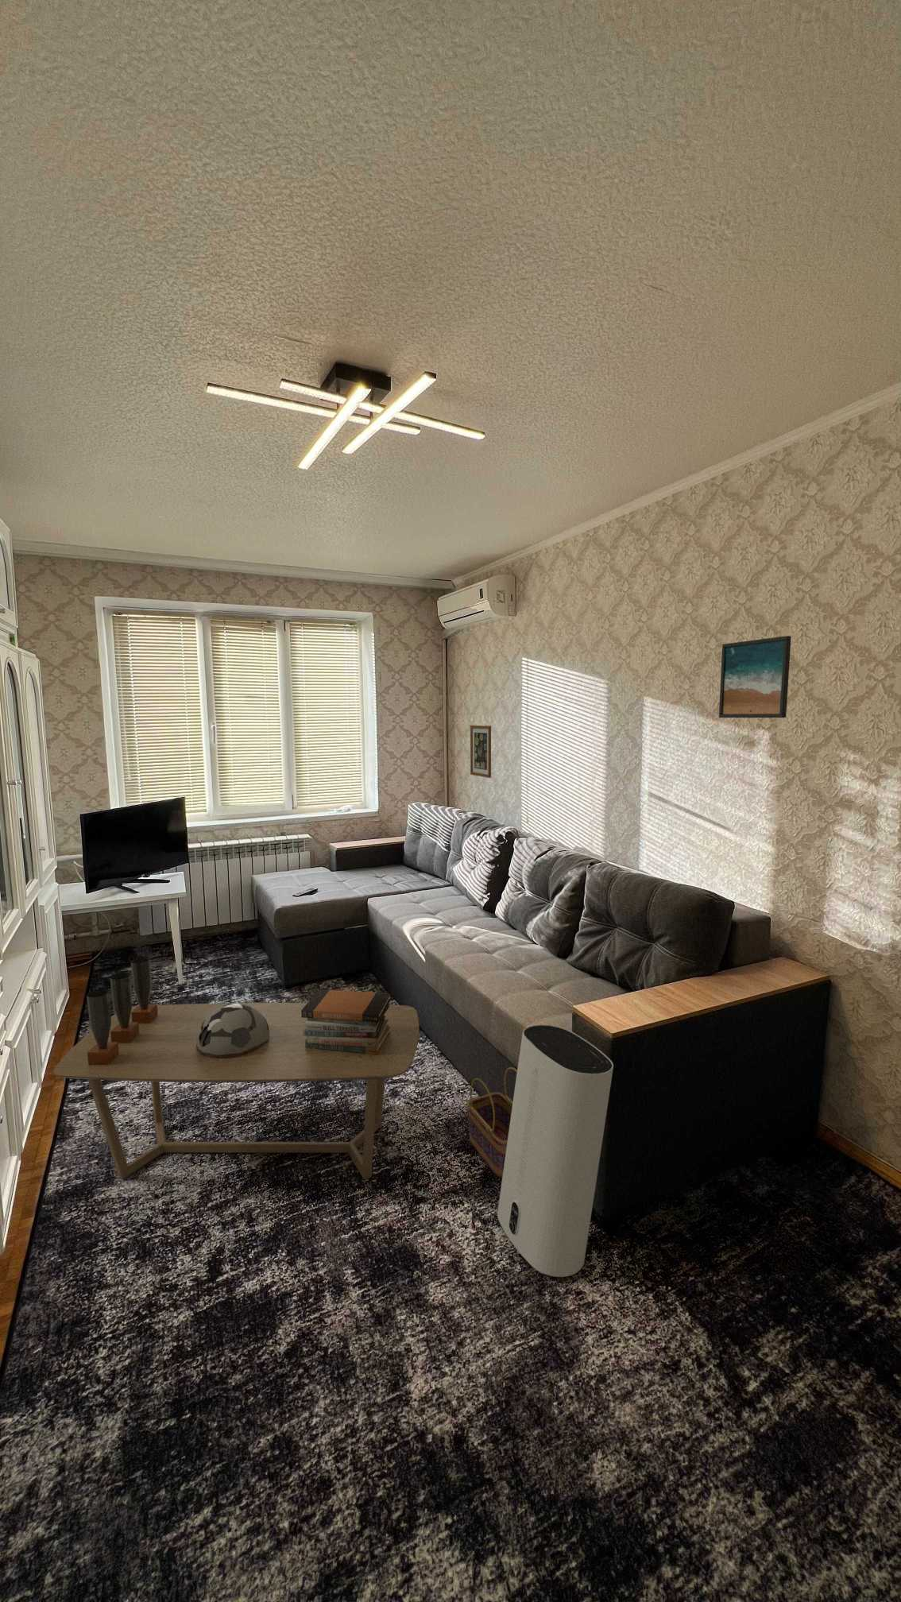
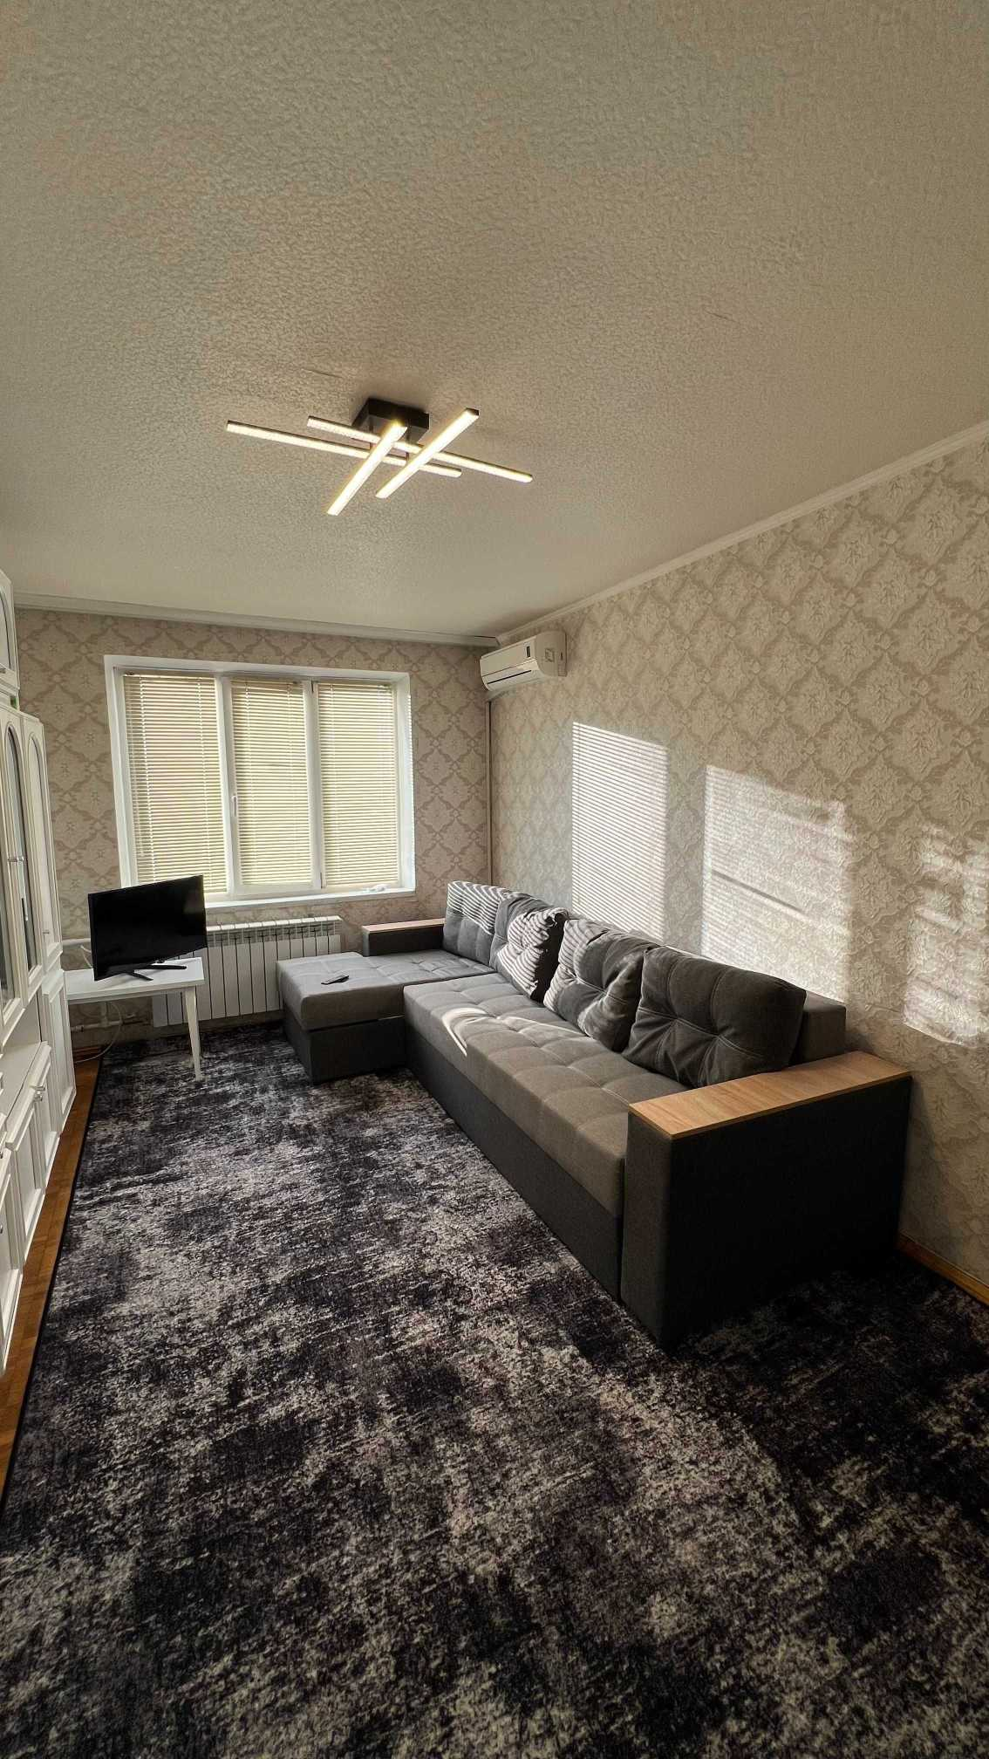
- decorative bowl [196,1002,270,1058]
- book stack [301,988,392,1055]
- basket [466,1066,517,1179]
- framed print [718,635,792,718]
- candle [86,956,158,1065]
- wall art [470,725,492,779]
- coffee table [53,1002,419,1179]
- air purifier [496,1024,614,1277]
